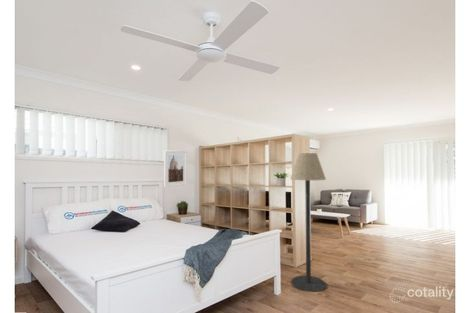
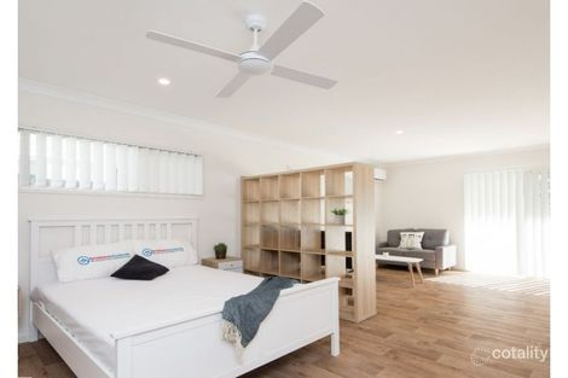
- floor lamp [289,152,327,293]
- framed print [163,149,188,188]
